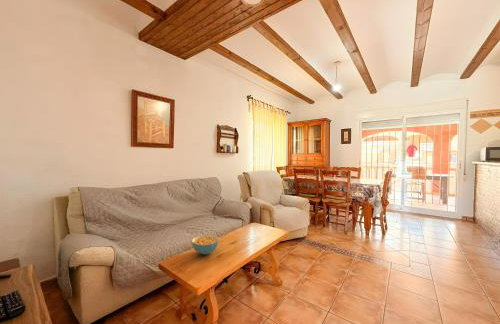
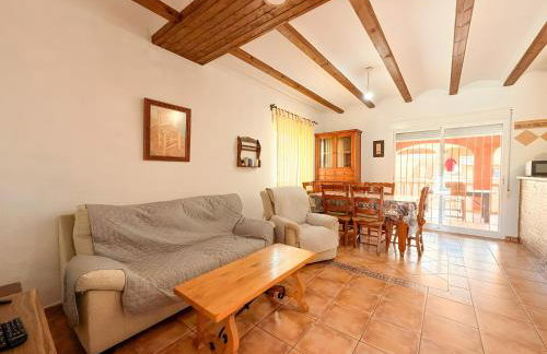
- cereal bowl [191,234,220,256]
